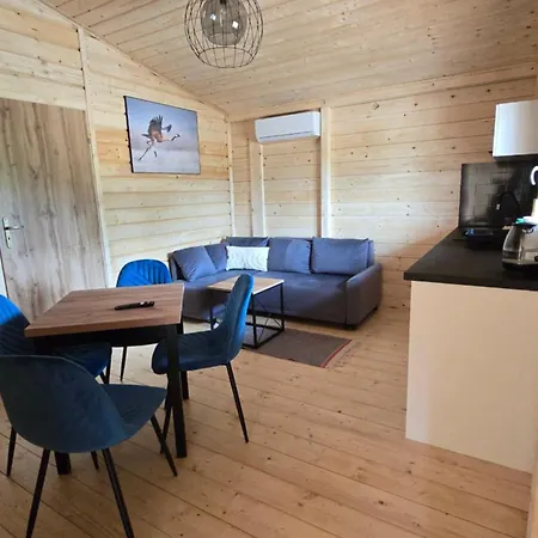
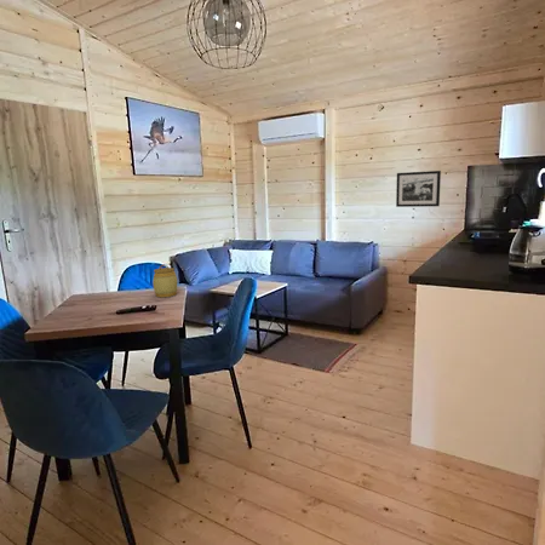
+ picture frame [395,170,442,208]
+ jar [151,263,178,298]
